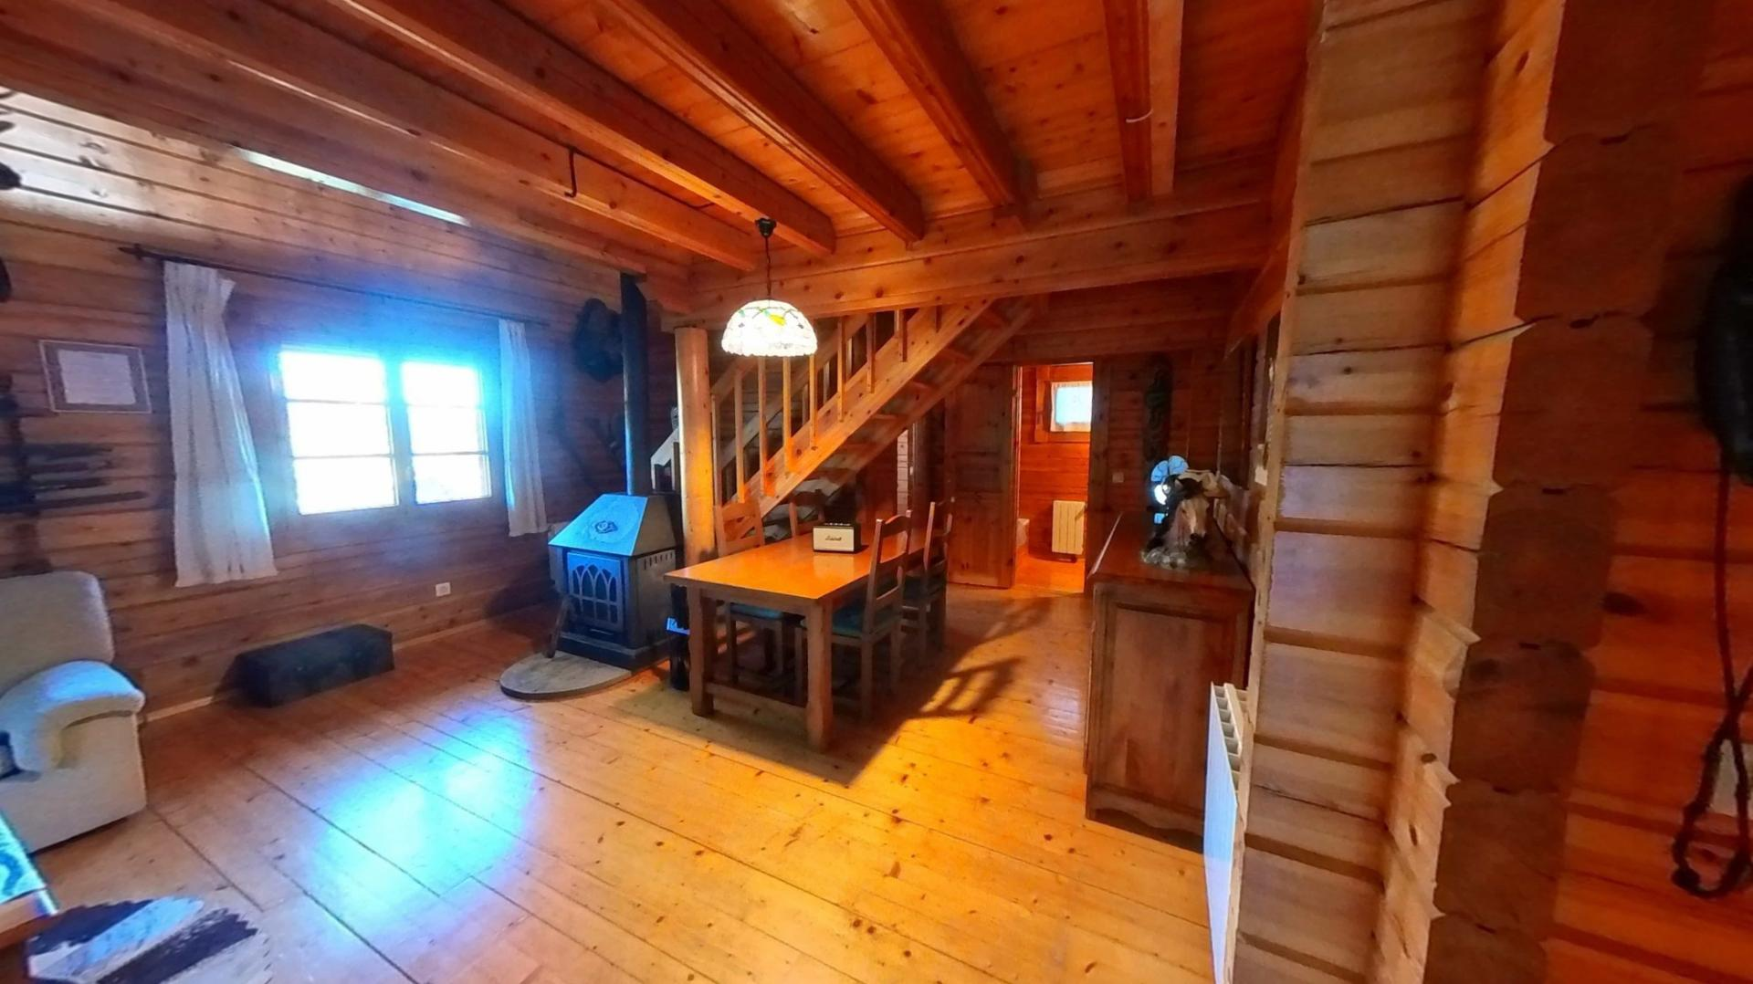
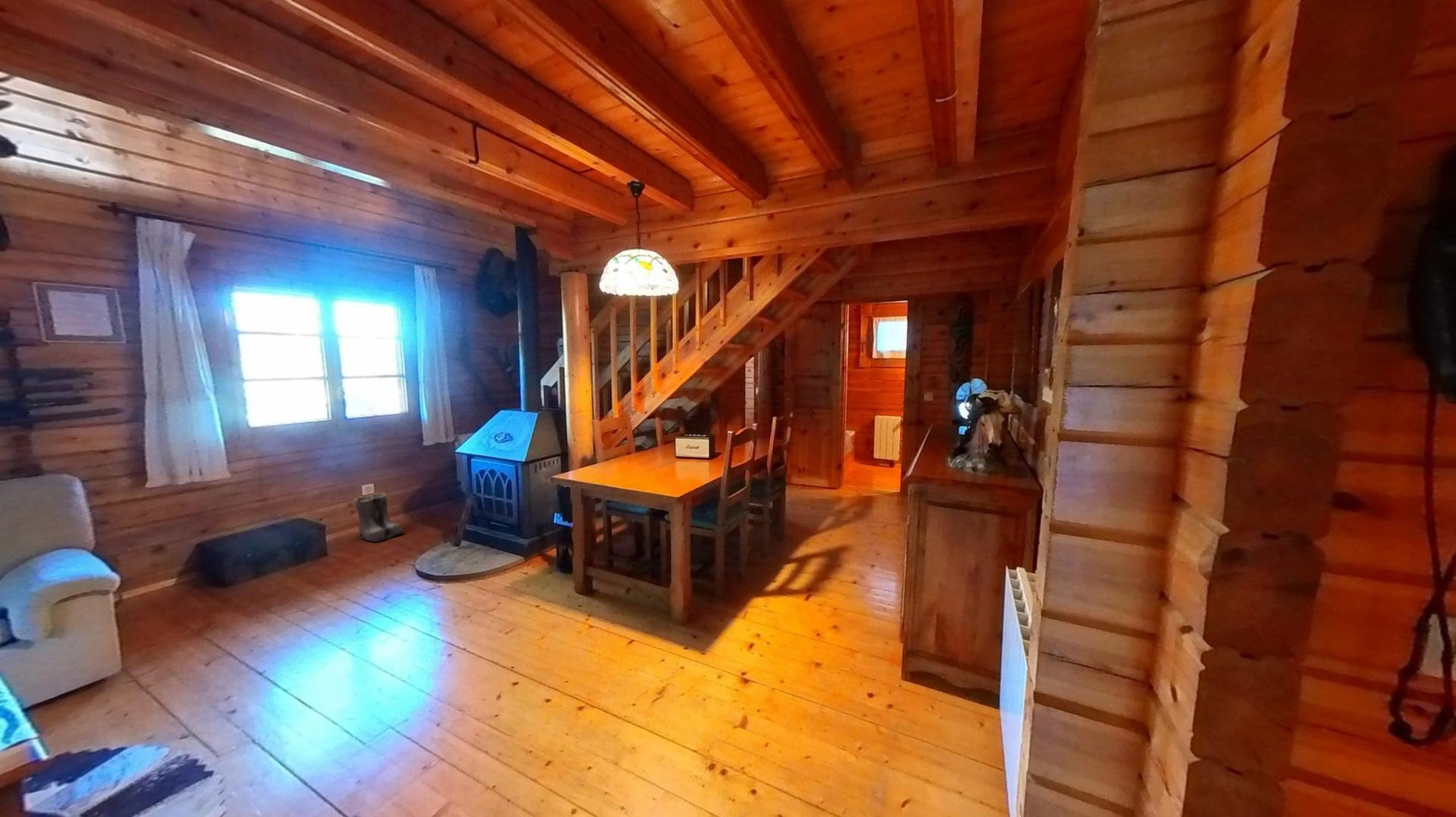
+ boots [353,493,406,543]
